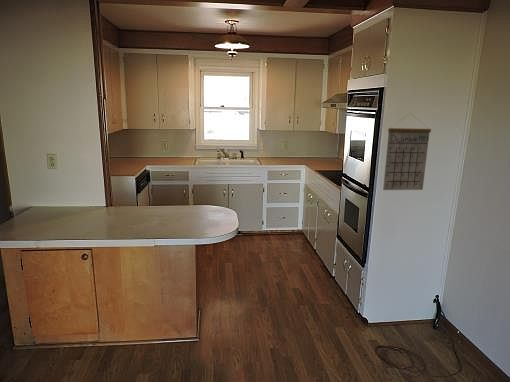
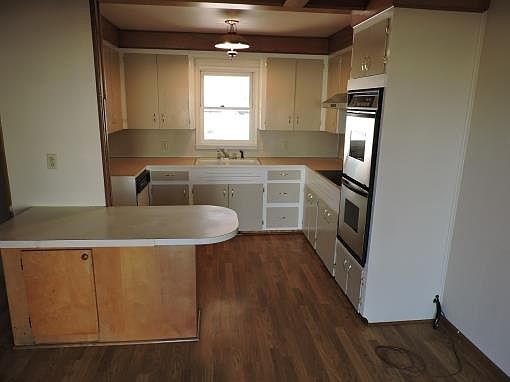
- calendar [382,113,432,191]
